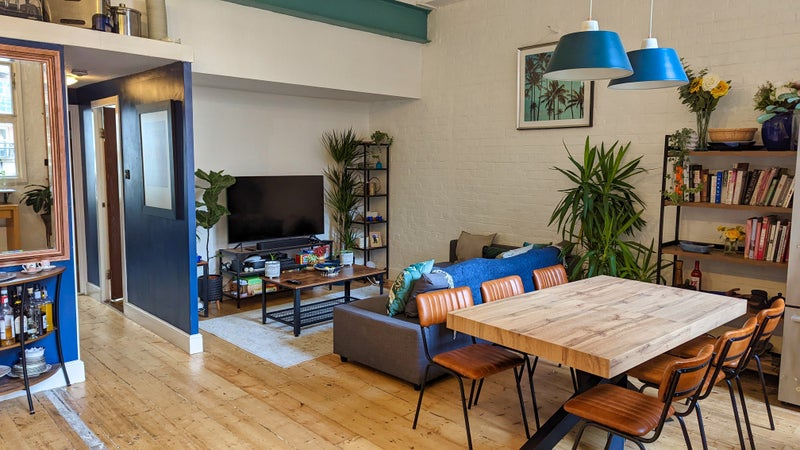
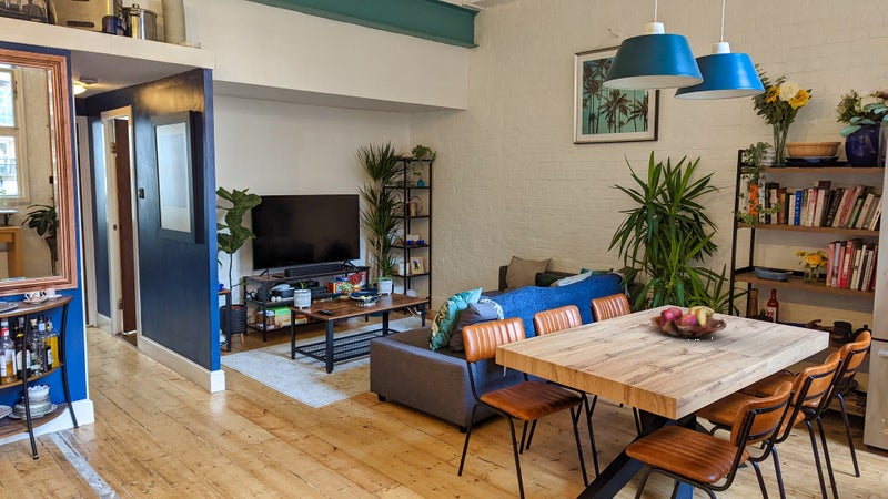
+ fruit basket [649,305,727,340]
